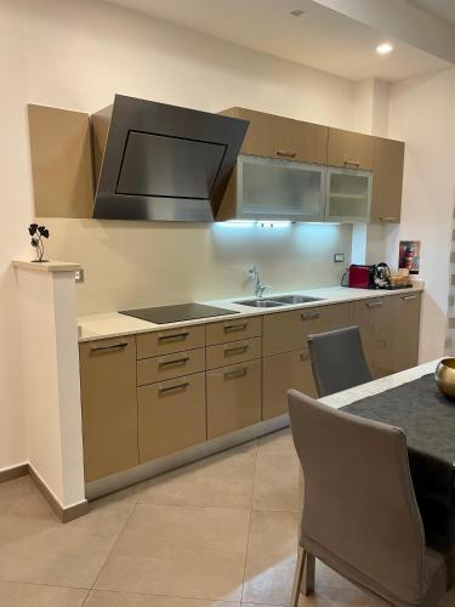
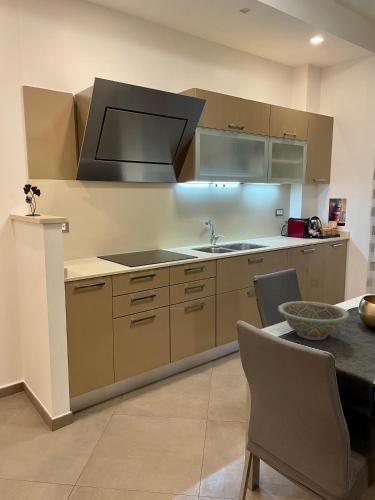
+ decorative bowl [277,300,351,341]
